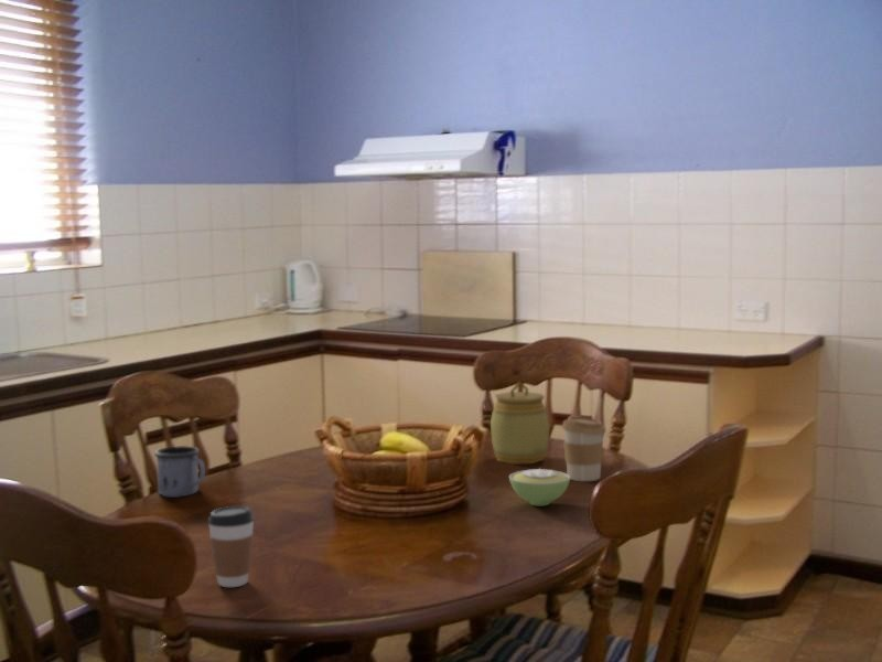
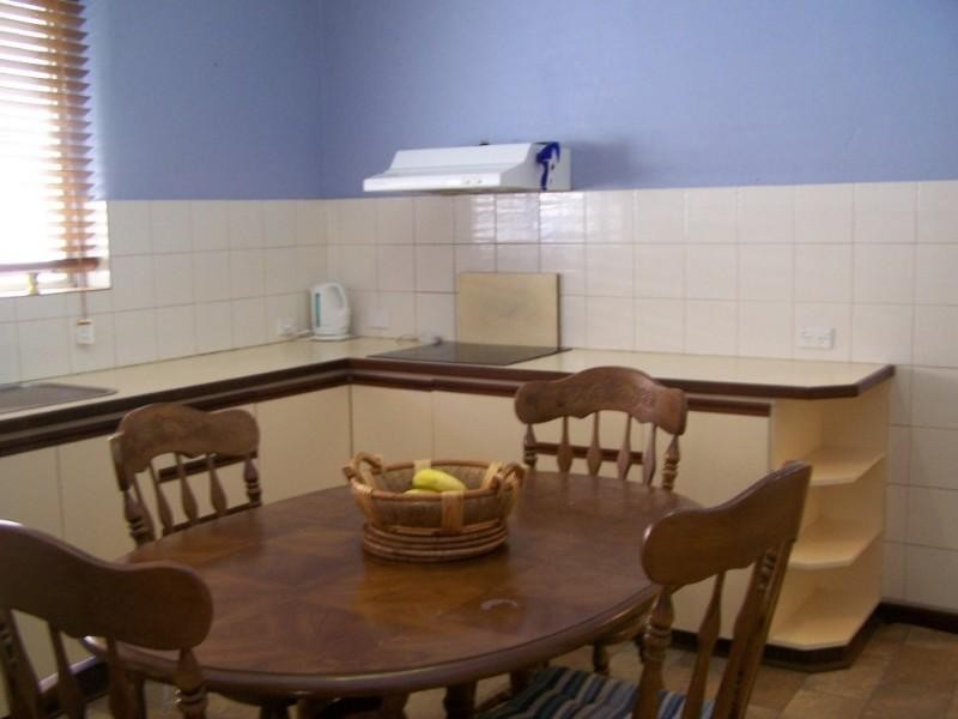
- mug [153,445,206,499]
- sugar bowl [508,466,571,506]
- coffee cup [206,505,256,588]
- coffee cup [561,415,606,482]
- jar [490,381,550,465]
